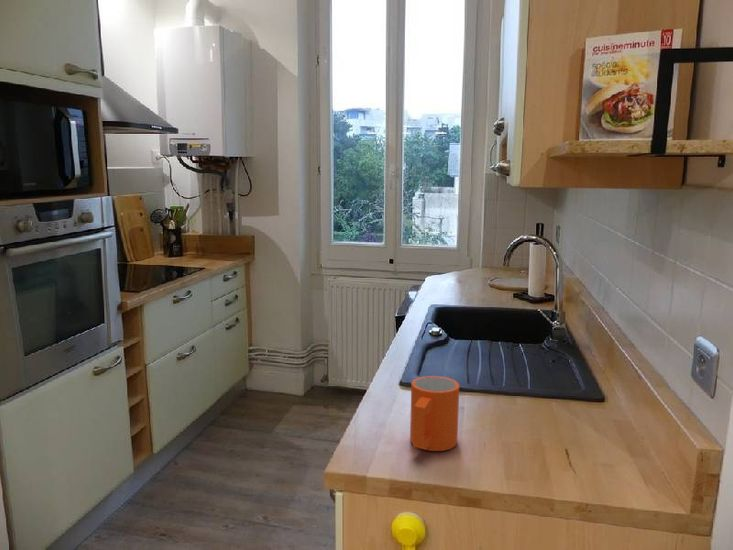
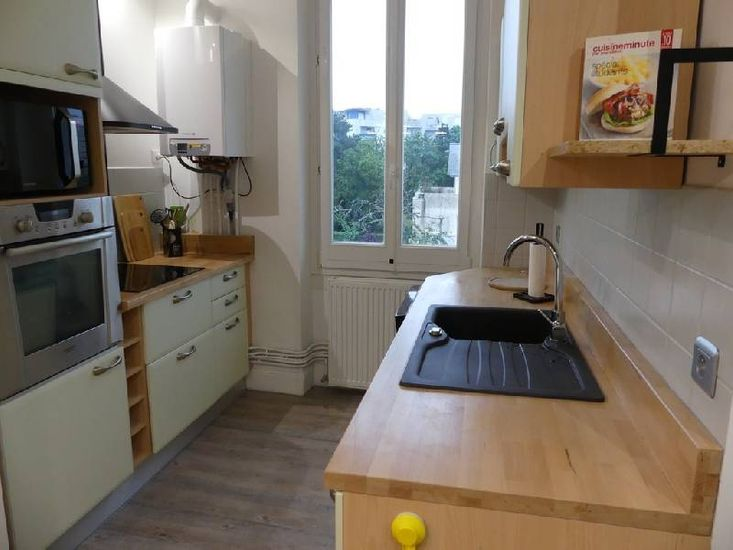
- mug [409,375,460,452]
